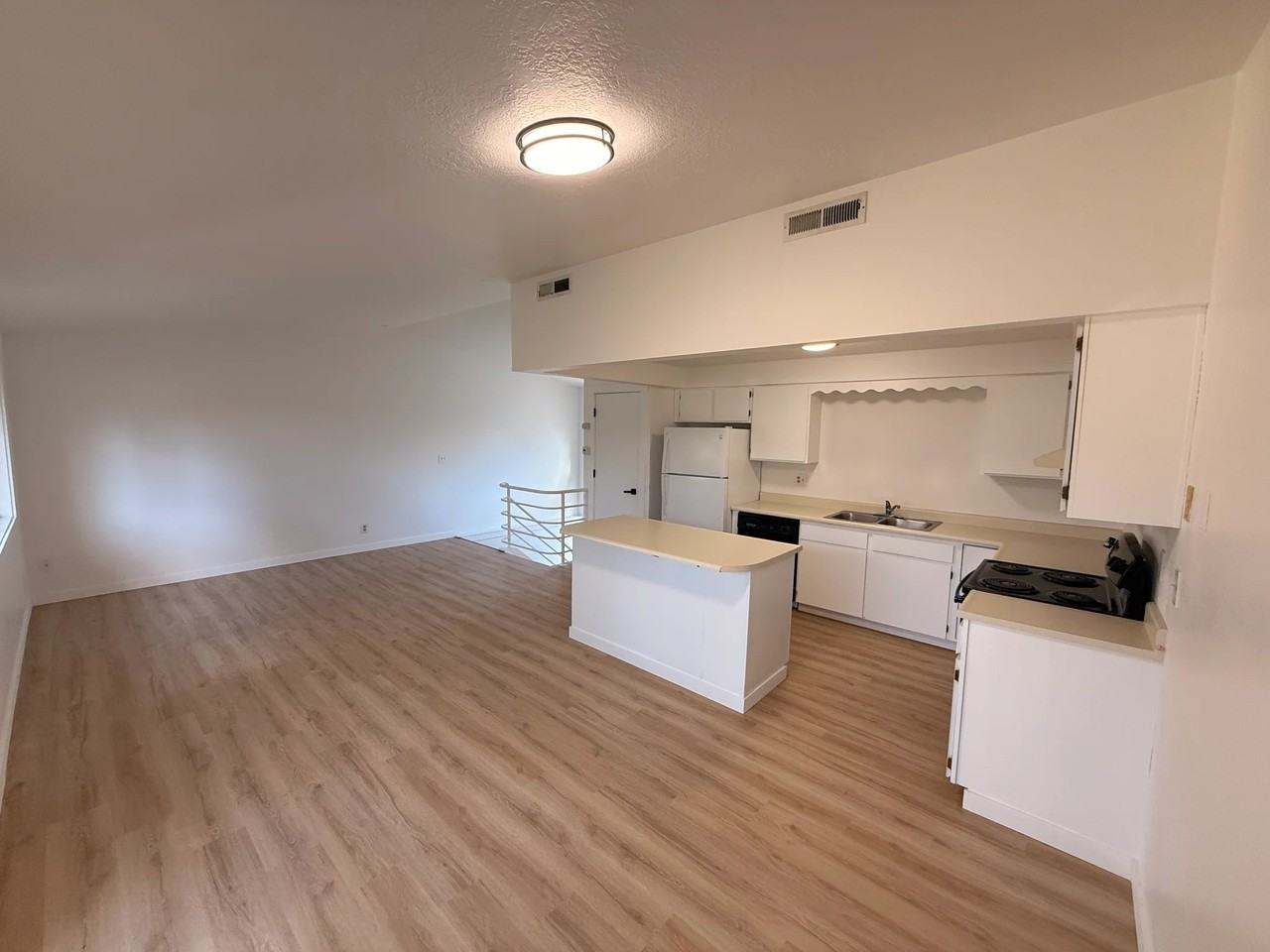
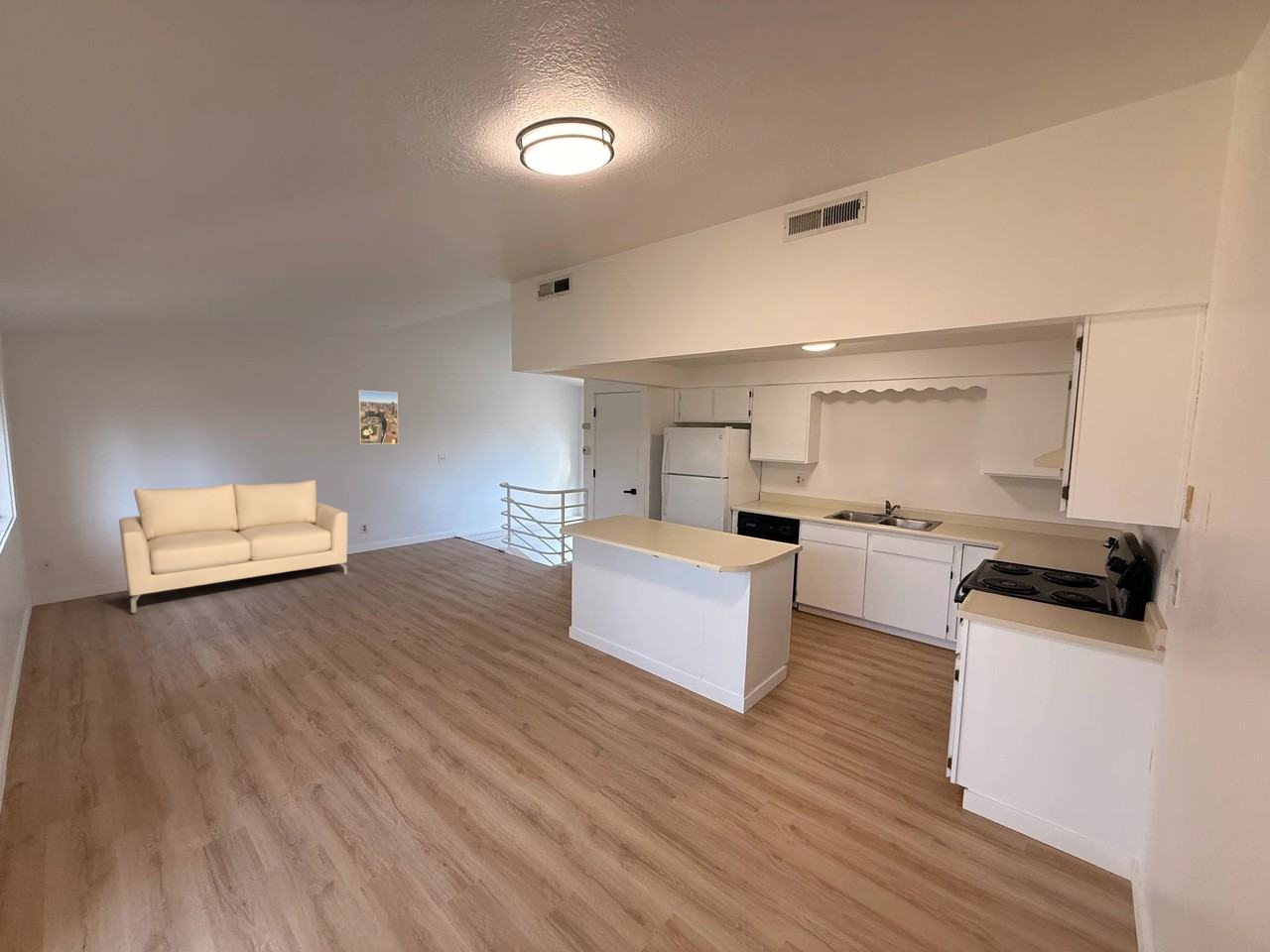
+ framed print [357,390,399,445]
+ sofa [118,479,349,614]
